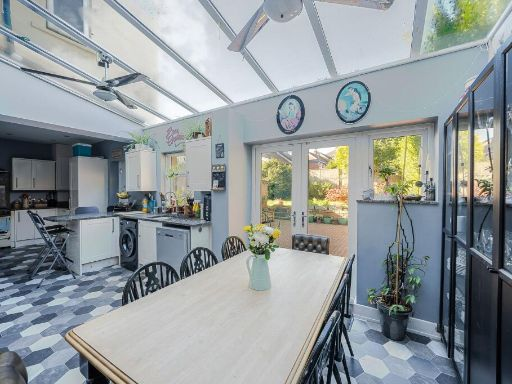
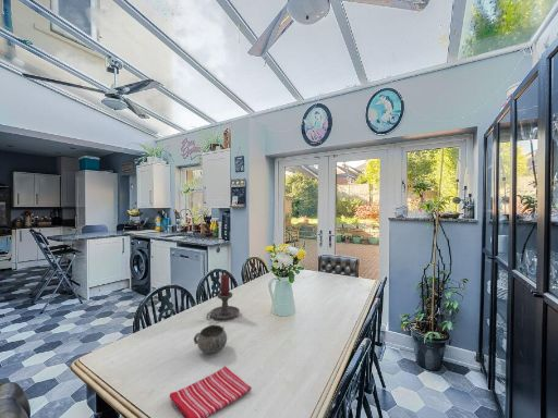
+ decorative bowl [193,324,228,355]
+ candle holder [205,273,241,321]
+ dish towel [169,366,253,418]
